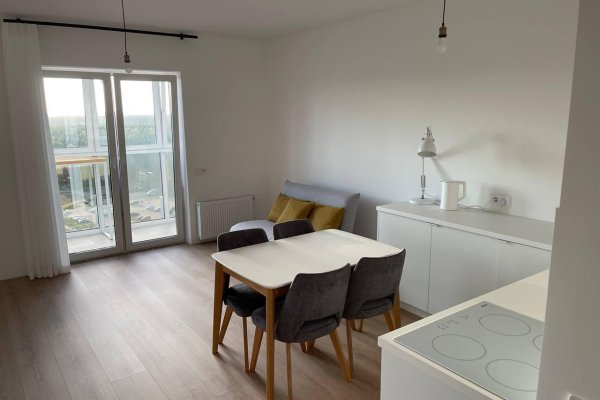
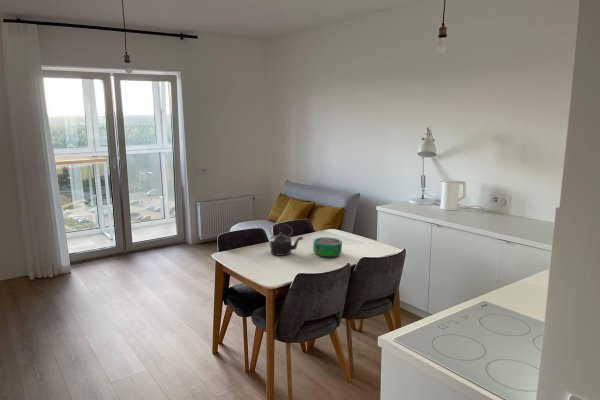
+ decorative bowl [312,236,343,258]
+ kettle [268,223,304,257]
